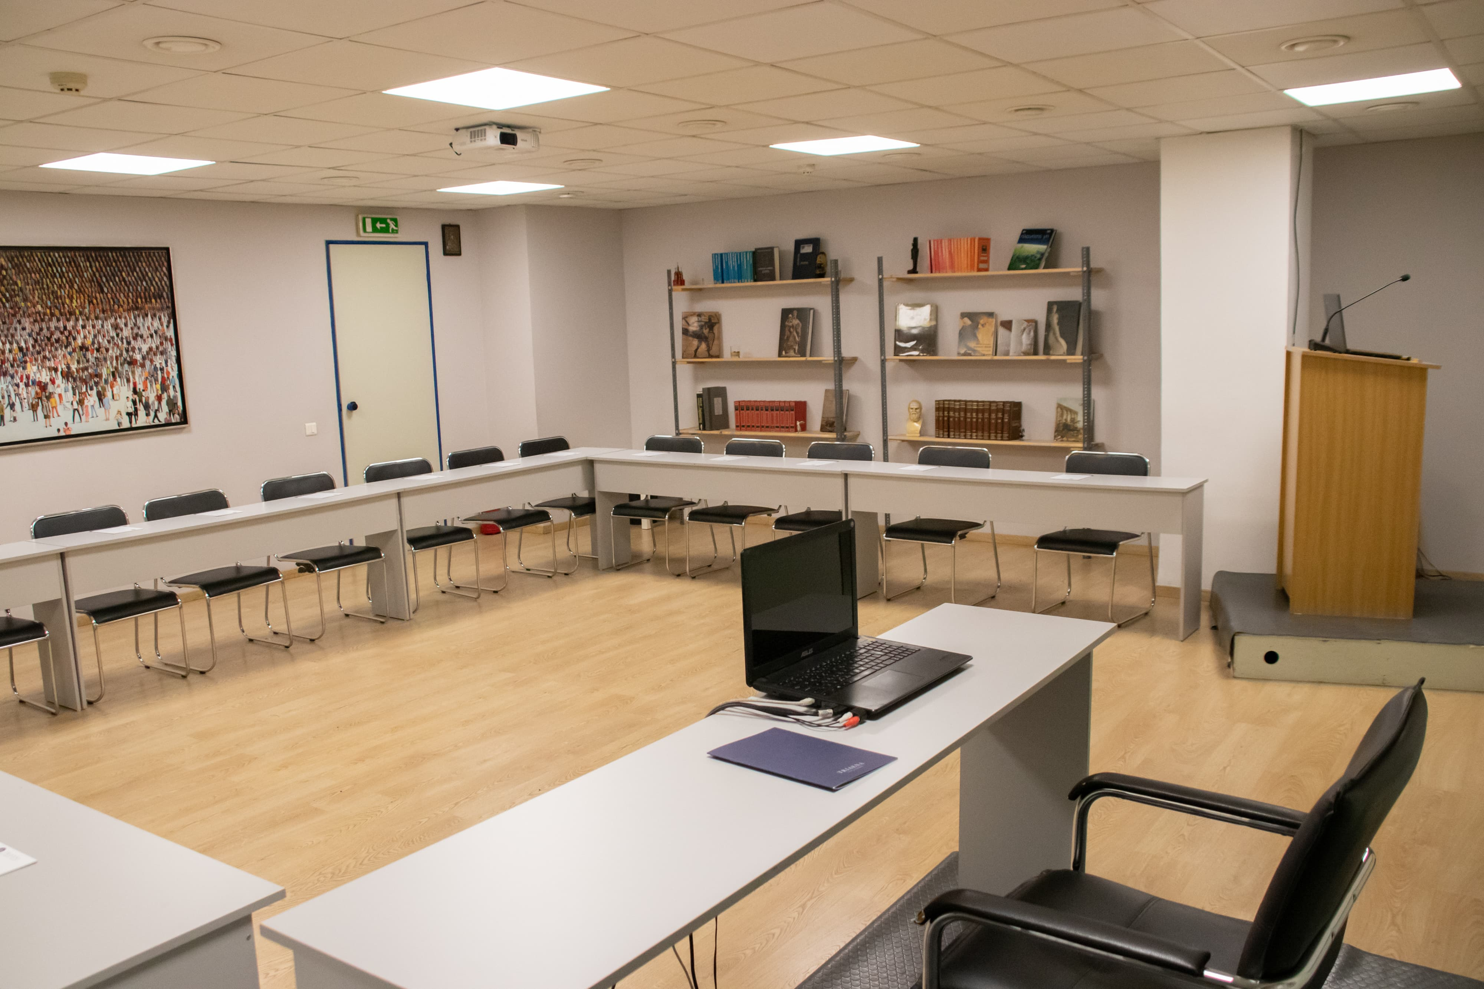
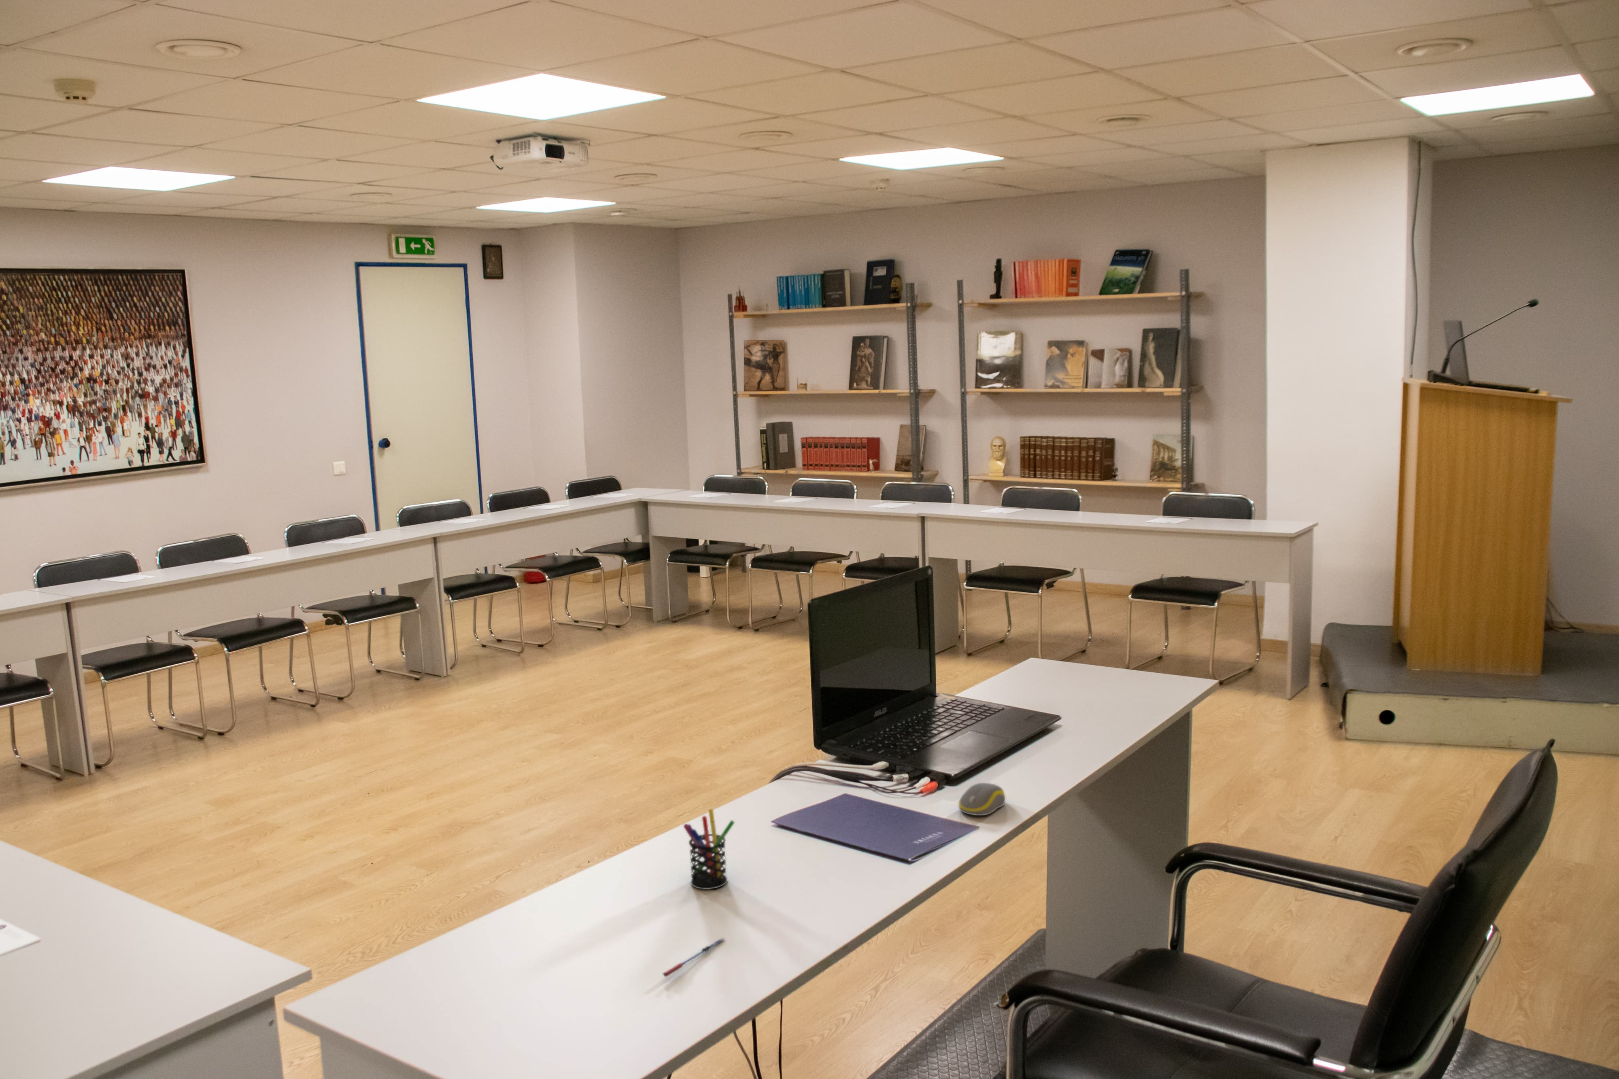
+ computer mouse [958,783,1006,816]
+ pen [663,938,725,978]
+ pen holder [683,809,735,890]
